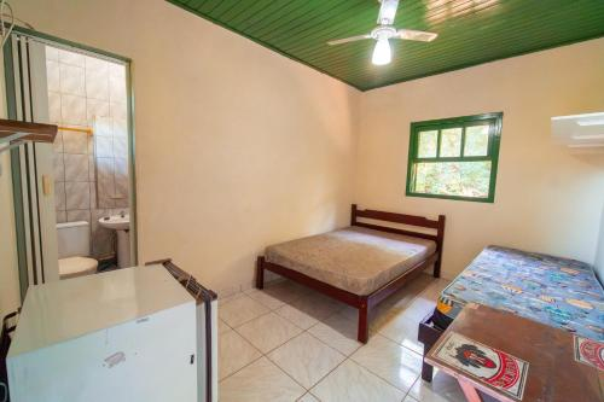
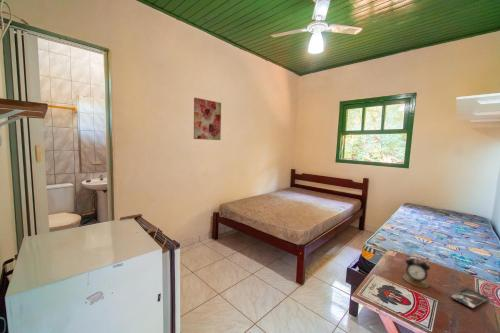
+ smartphone [450,287,490,310]
+ alarm clock [401,256,431,289]
+ wall art [193,97,222,141]
